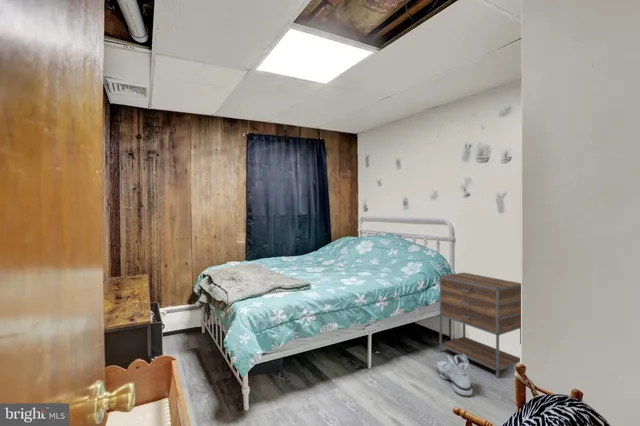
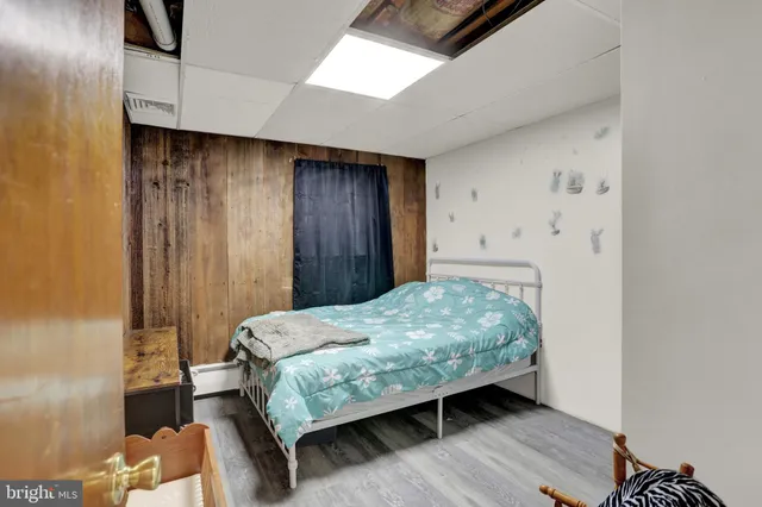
- nightstand [439,272,522,379]
- sneaker [436,354,473,396]
